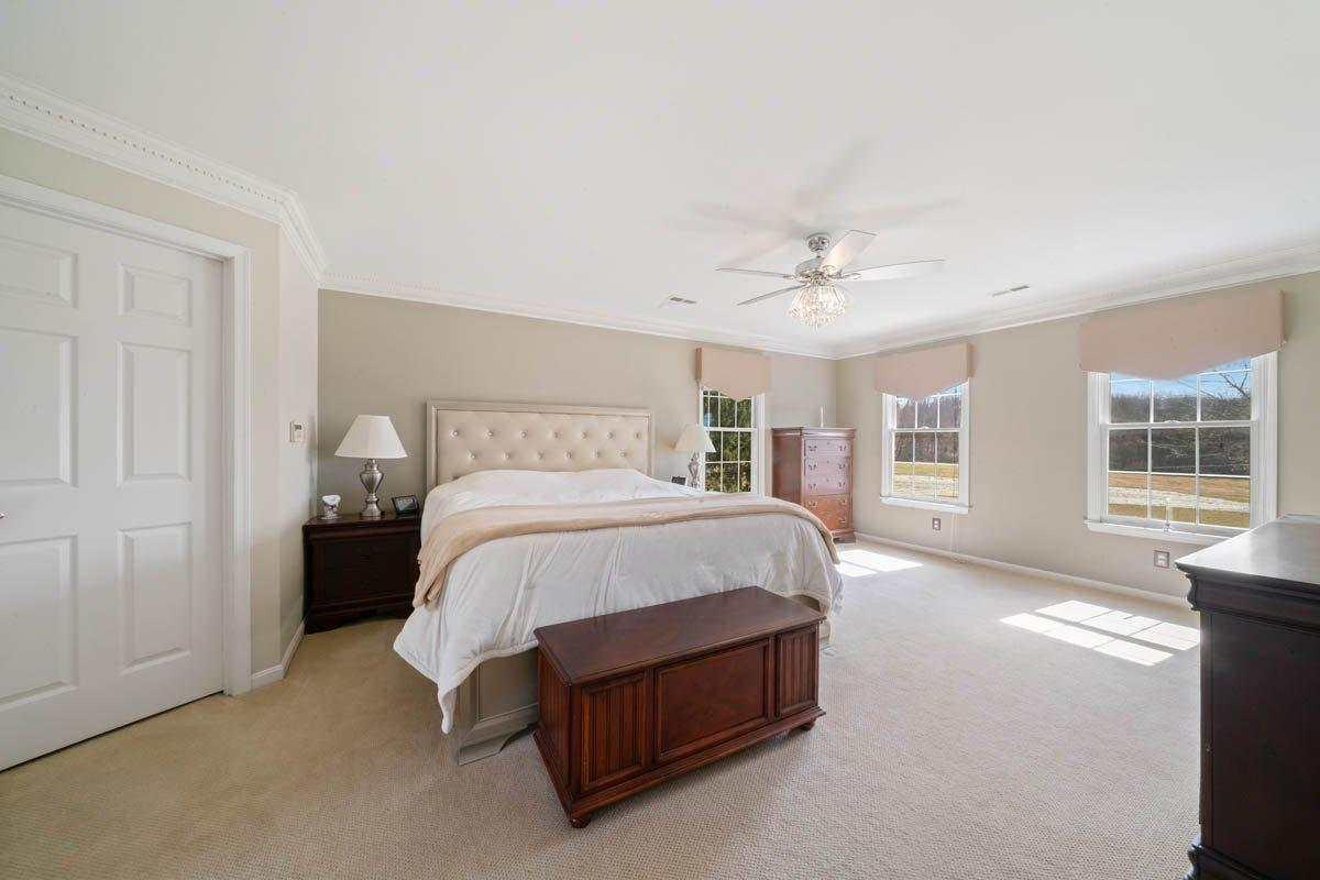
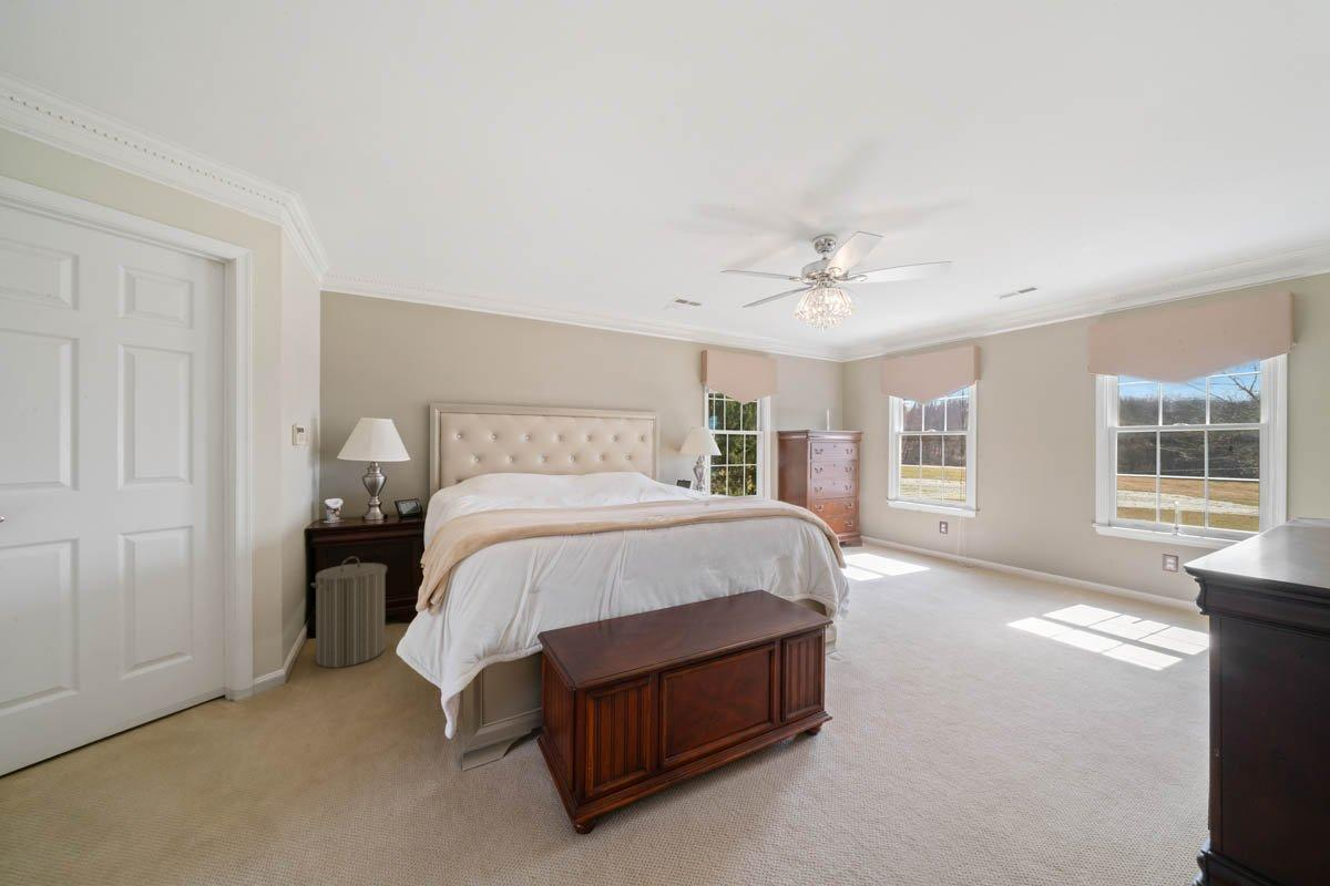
+ laundry hamper [310,556,388,669]
